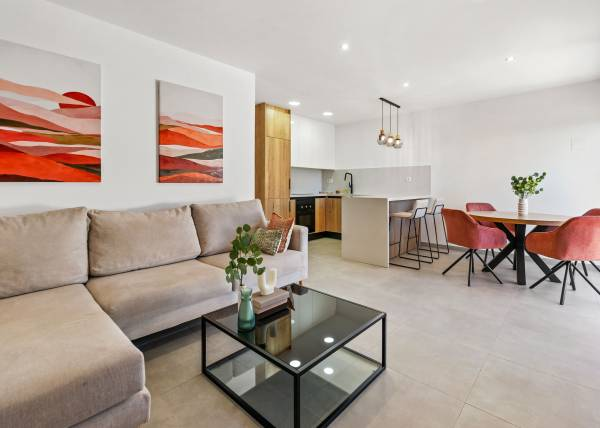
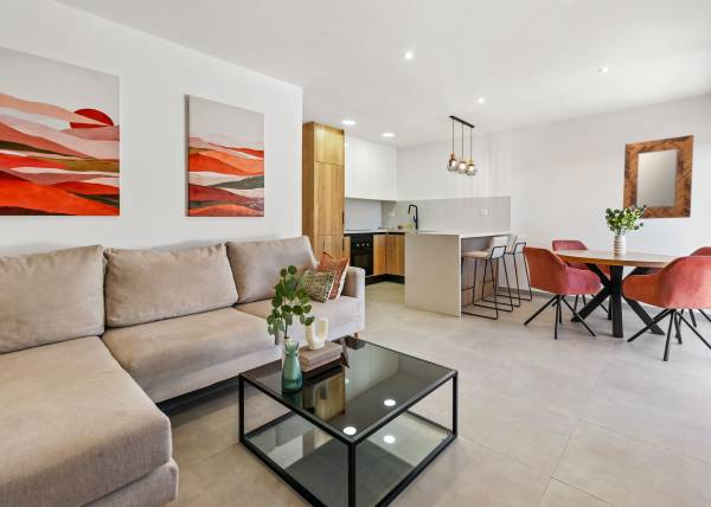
+ home mirror [622,134,694,220]
